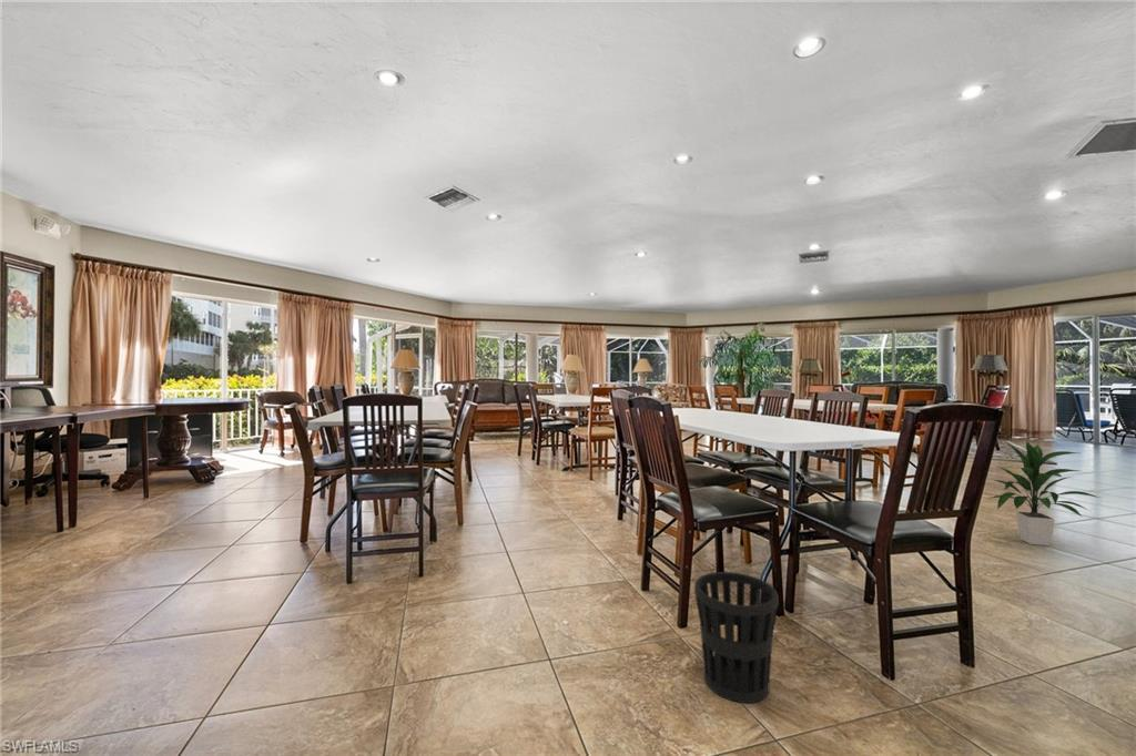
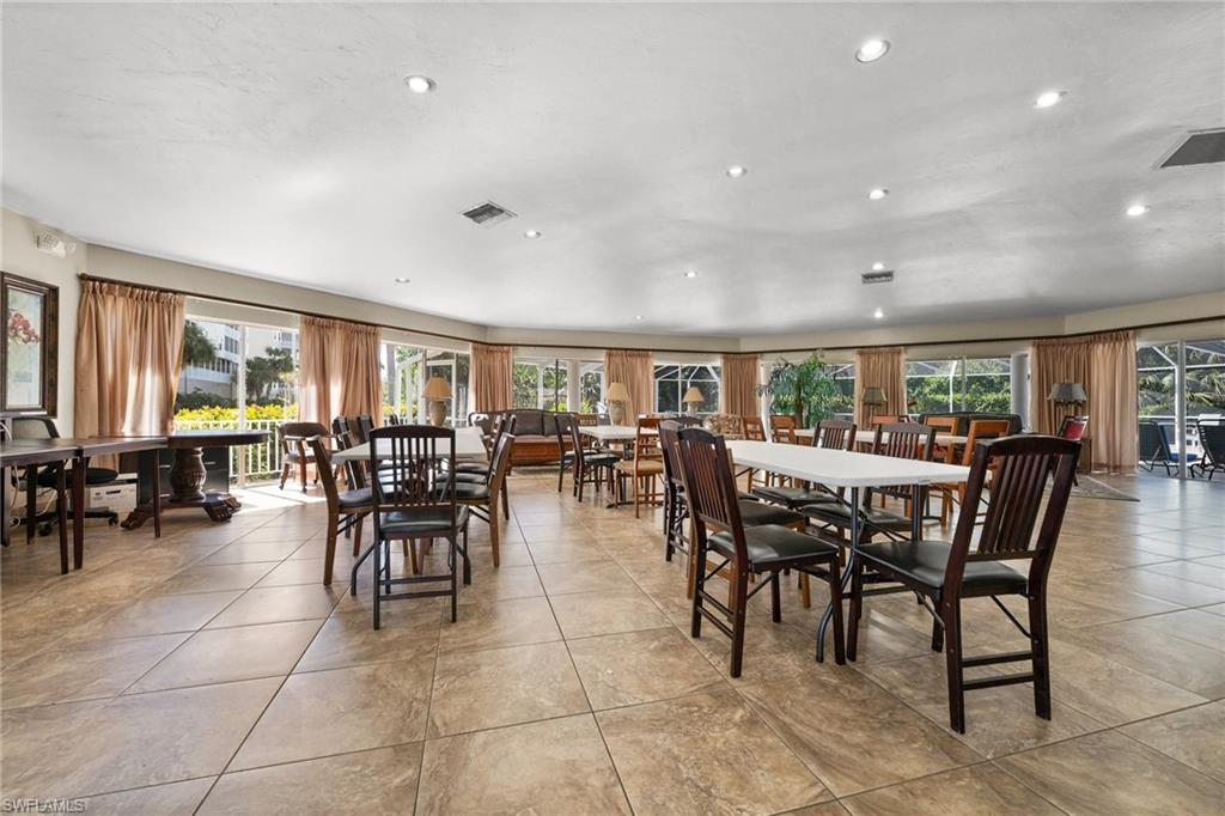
- indoor plant [985,439,1104,546]
- wastebasket [693,571,780,704]
